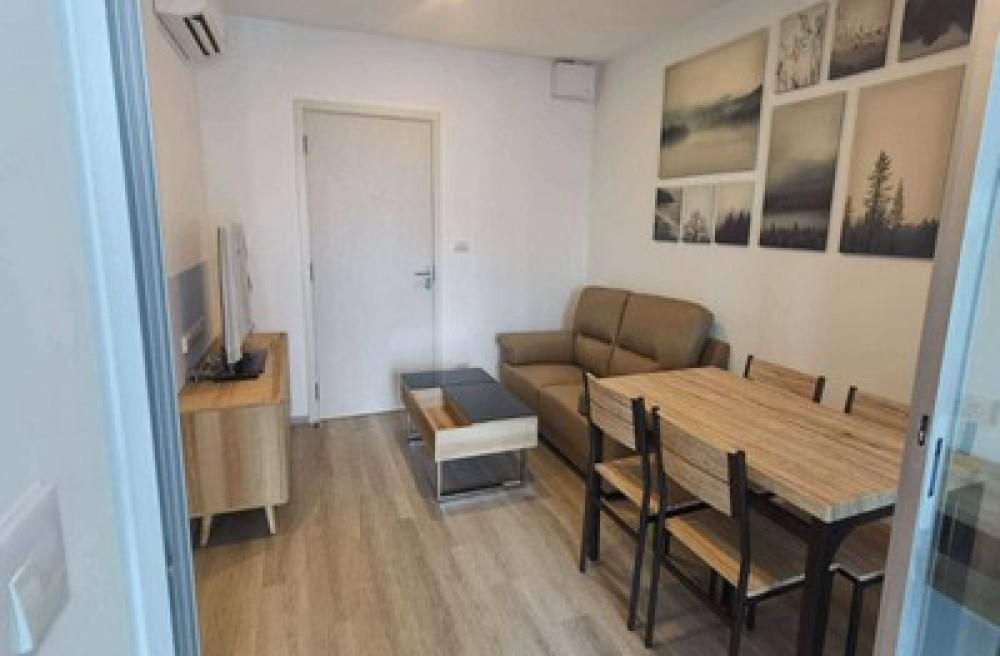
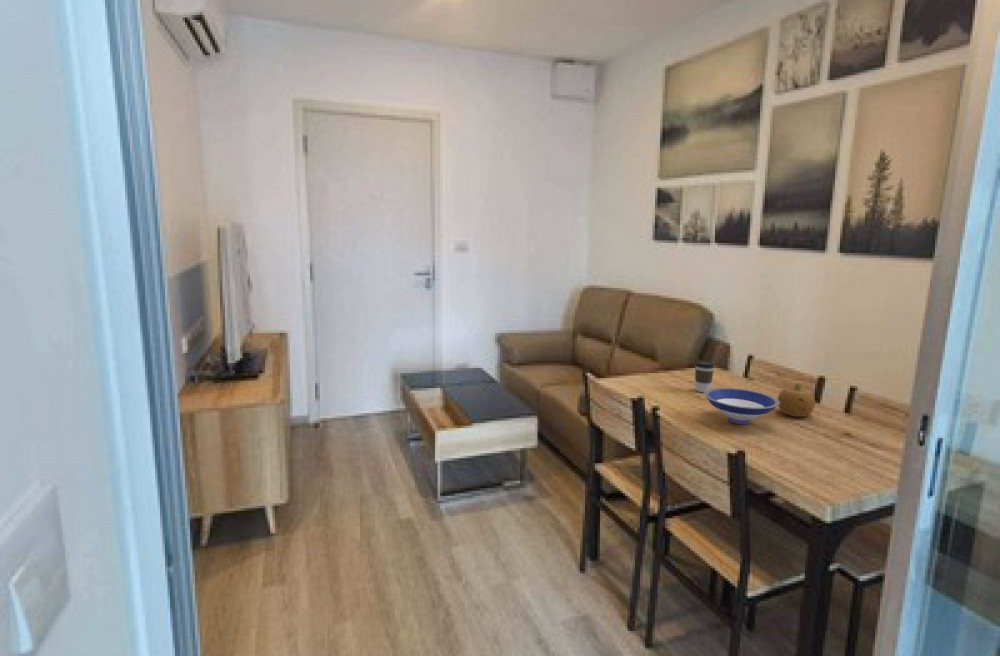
+ bowl [703,387,780,425]
+ fruit [777,382,816,418]
+ coffee cup [694,359,716,393]
